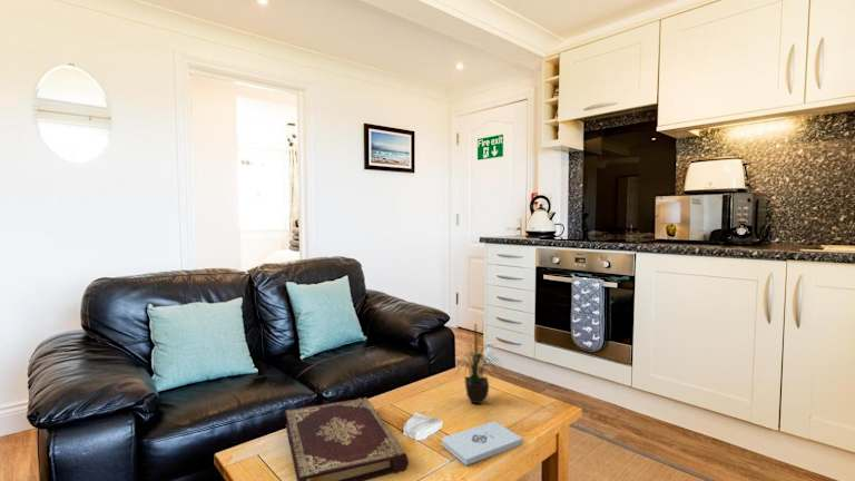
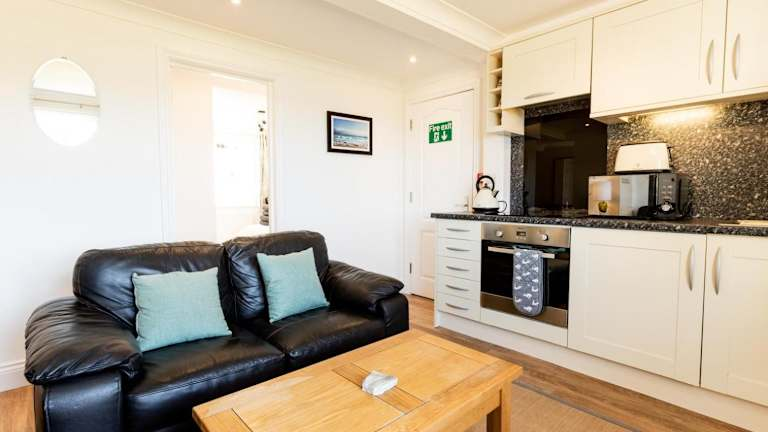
- book [284,396,410,481]
- notepad [441,421,524,467]
- potted plant [453,323,502,404]
